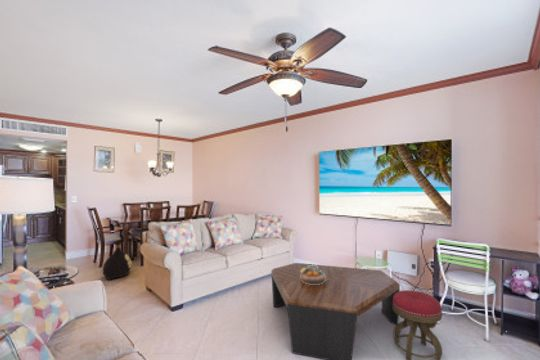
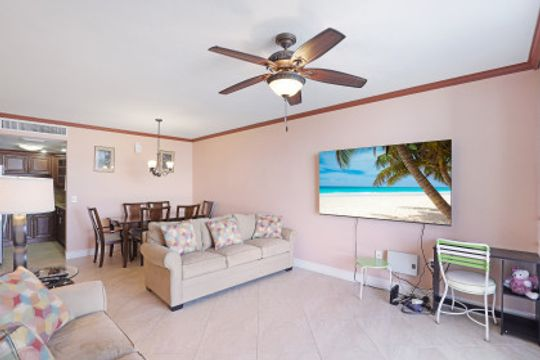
- coffee table [270,262,401,360]
- stool [392,289,443,360]
- decorative bowl [300,263,326,285]
- bag [102,240,133,281]
